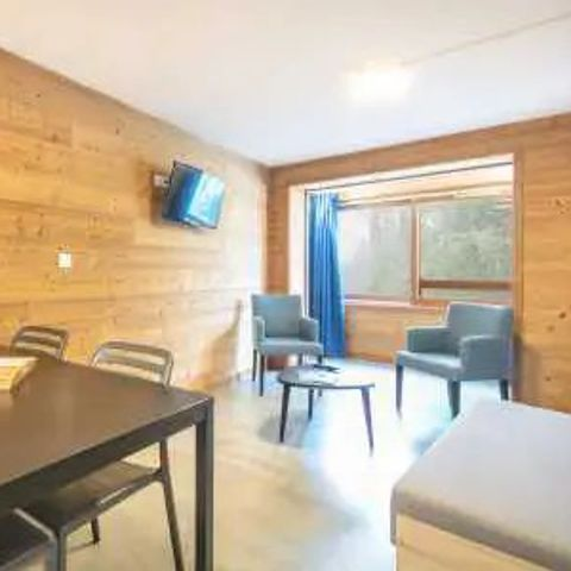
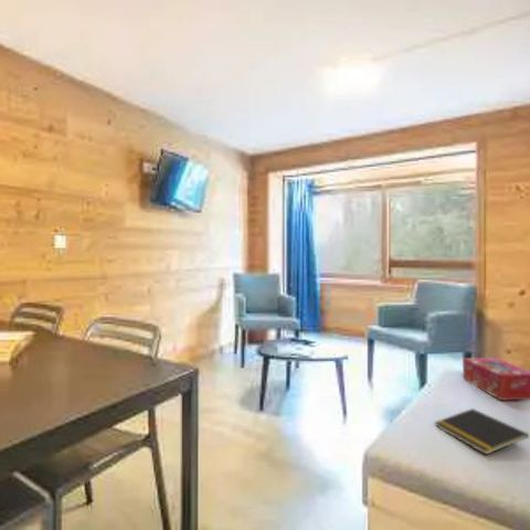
+ notepad [433,407,530,455]
+ tissue box [462,357,530,401]
